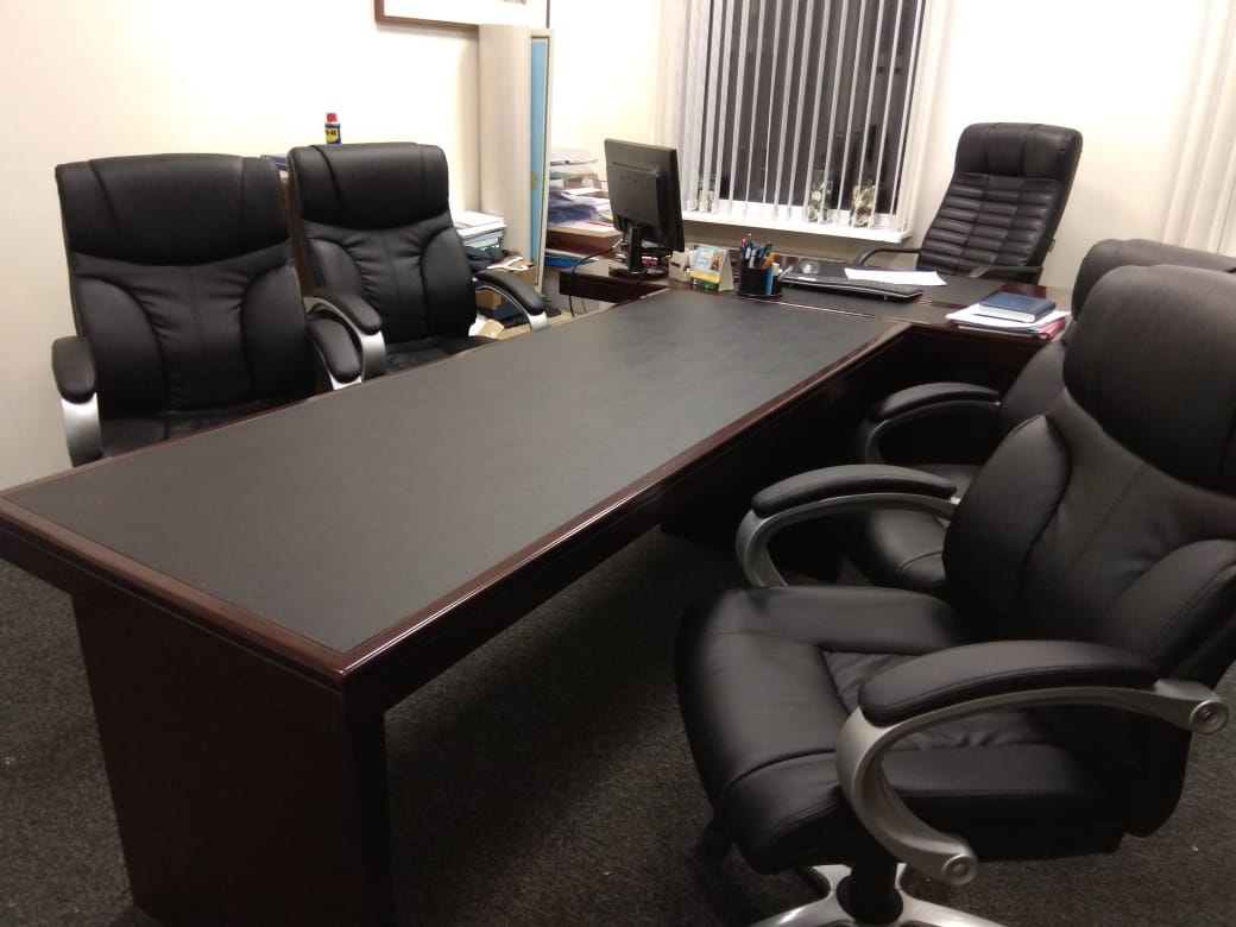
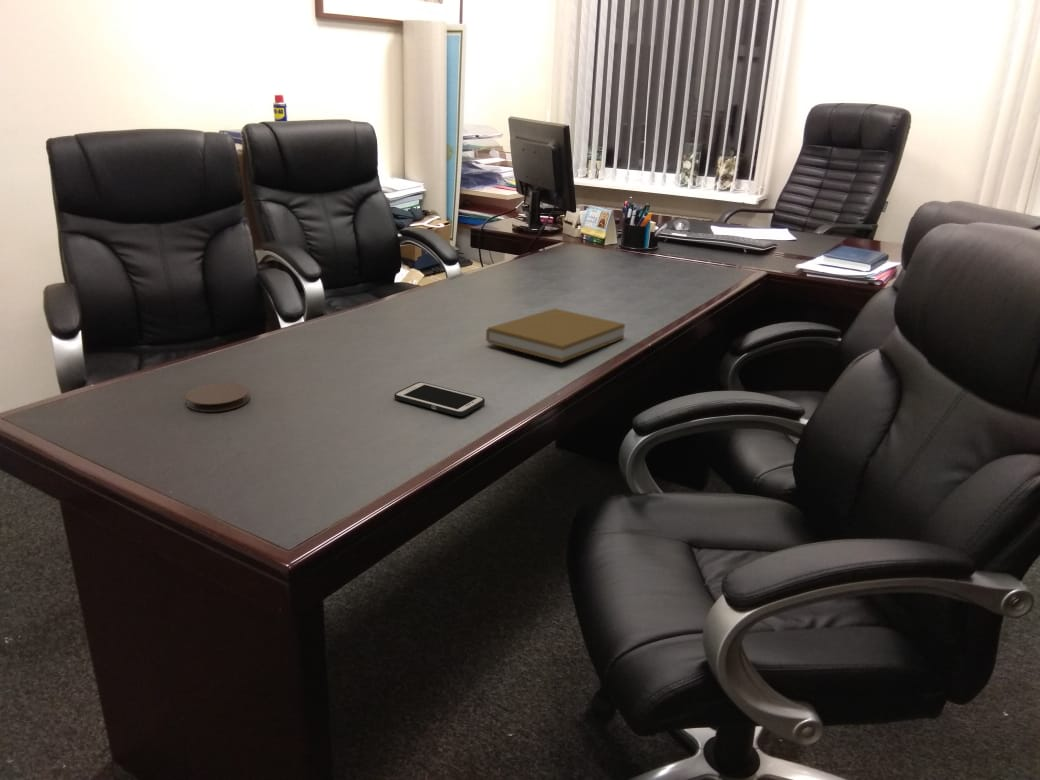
+ coaster [185,381,251,413]
+ book [485,307,626,363]
+ cell phone [393,381,486,417]
